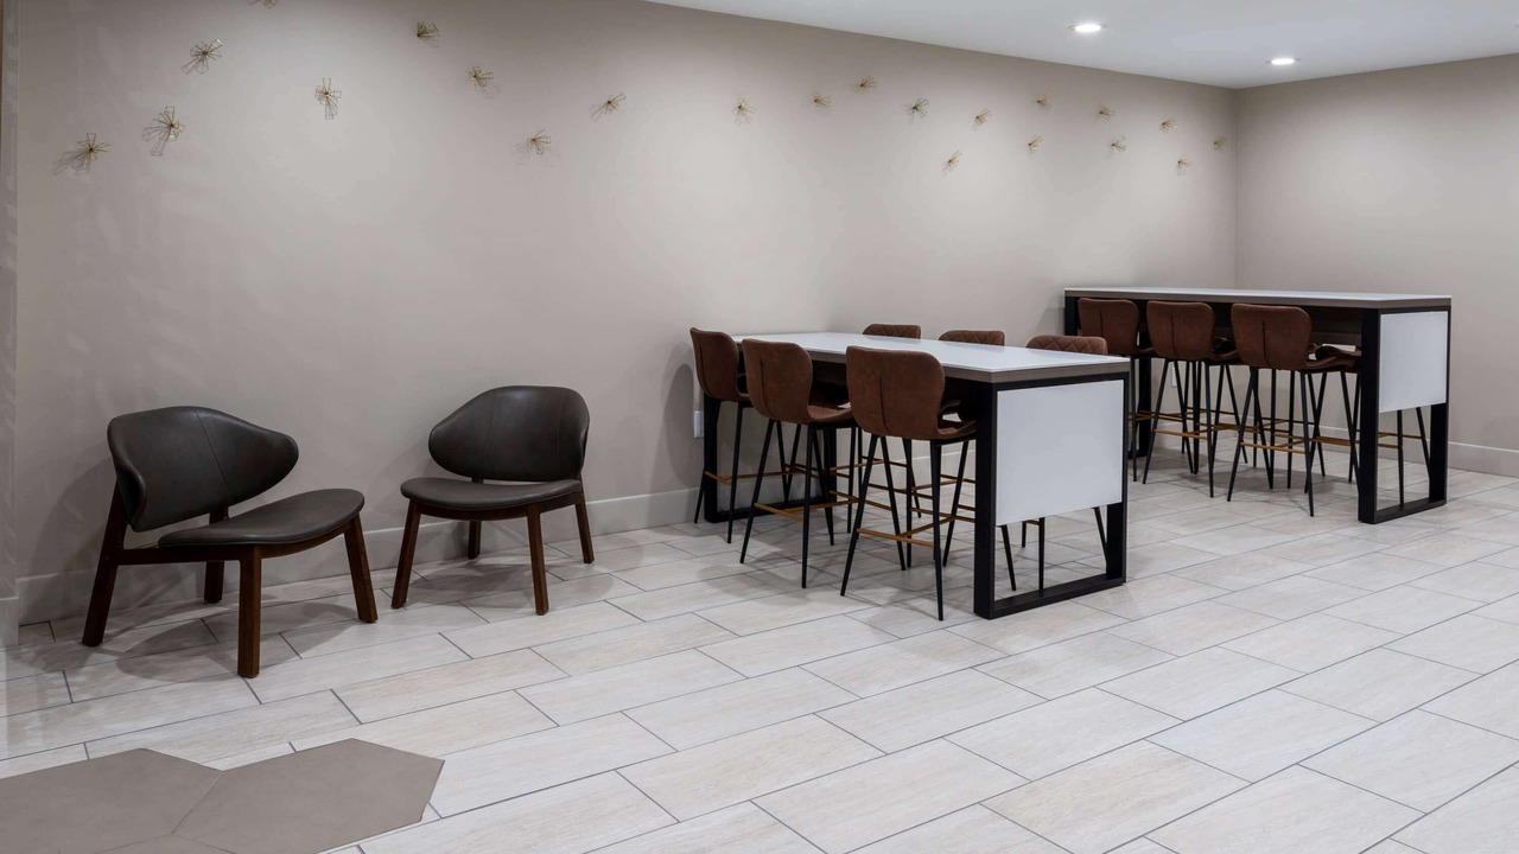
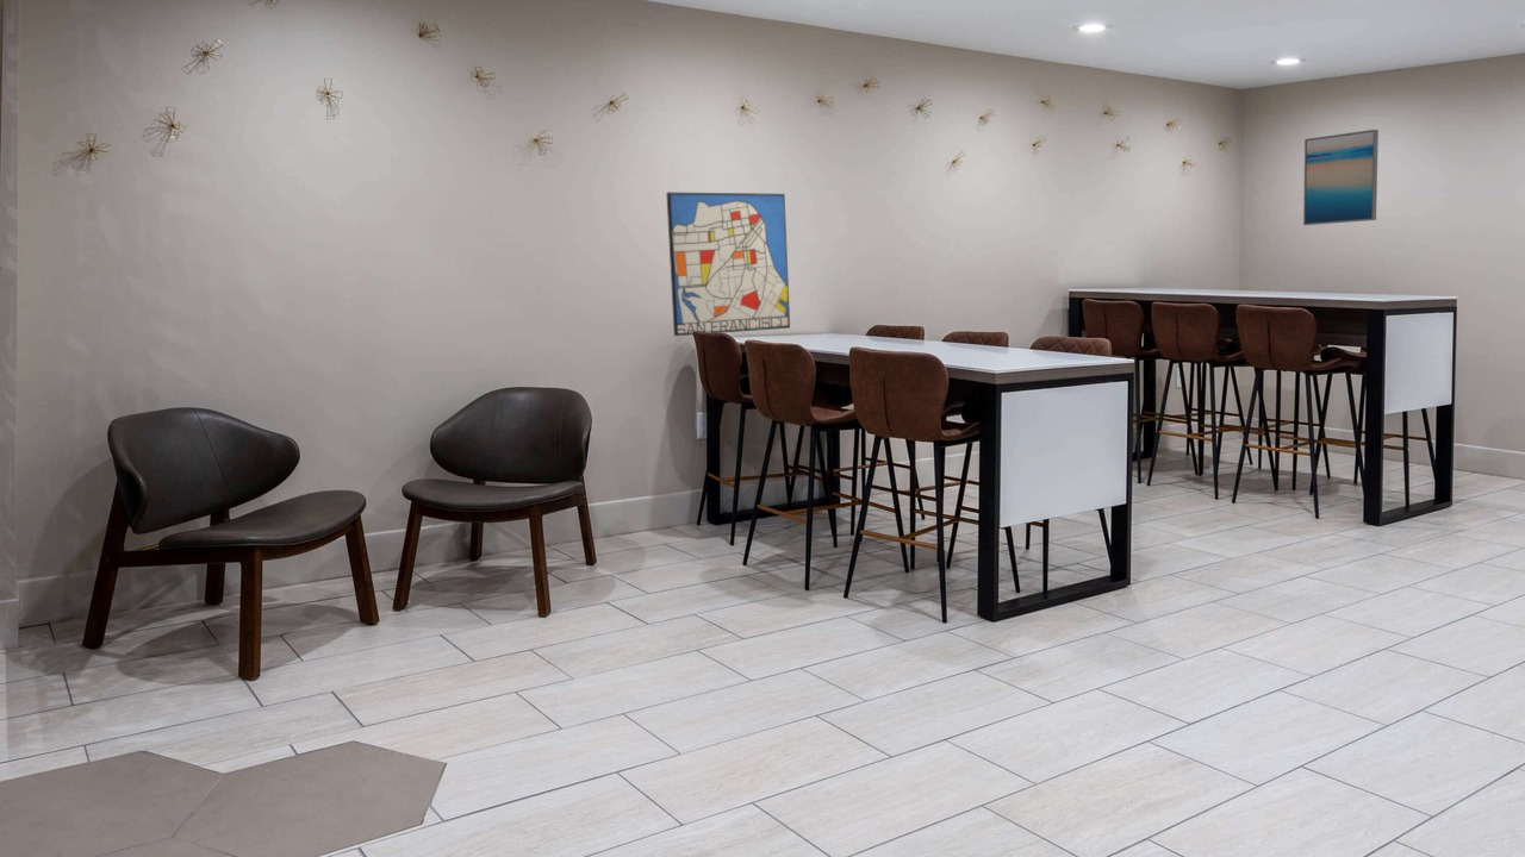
+ wall art [1302,129,1380,226]
+ wall art [665,192,791,337]
